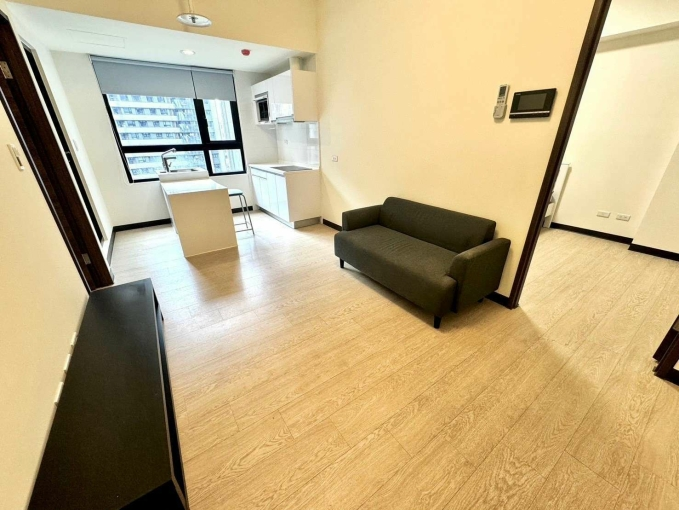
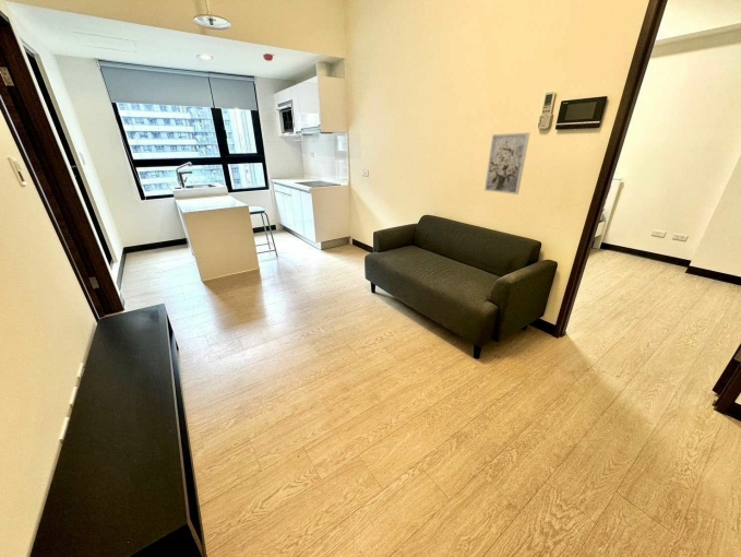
+ wall art [483,132,531,195]
